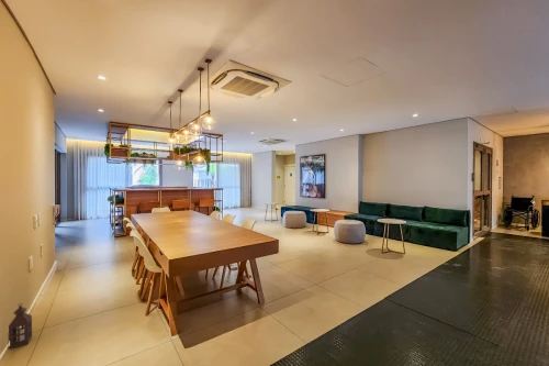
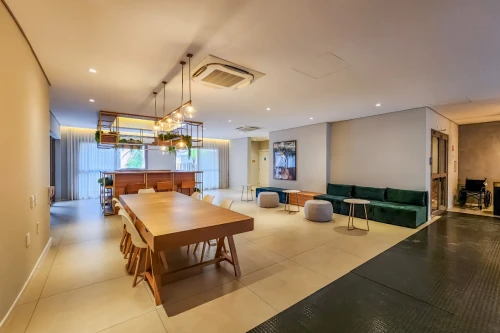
- lantern [8,302,33,350]
